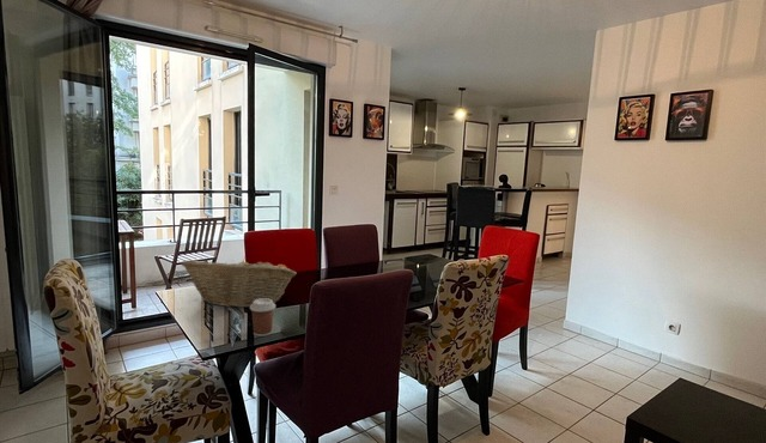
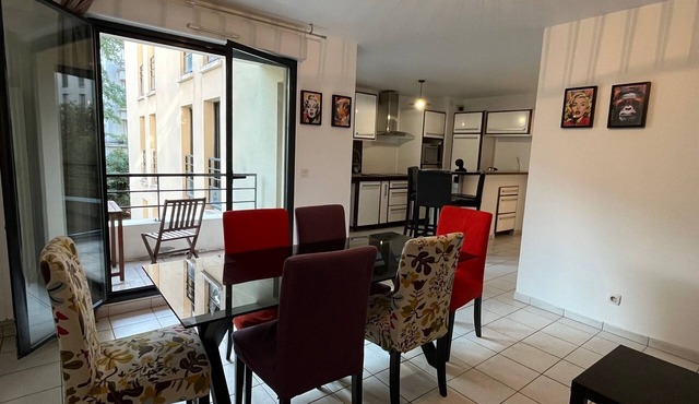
- coffee cup [249,298,276,338]
- fruit basket [180,255,298,309]
